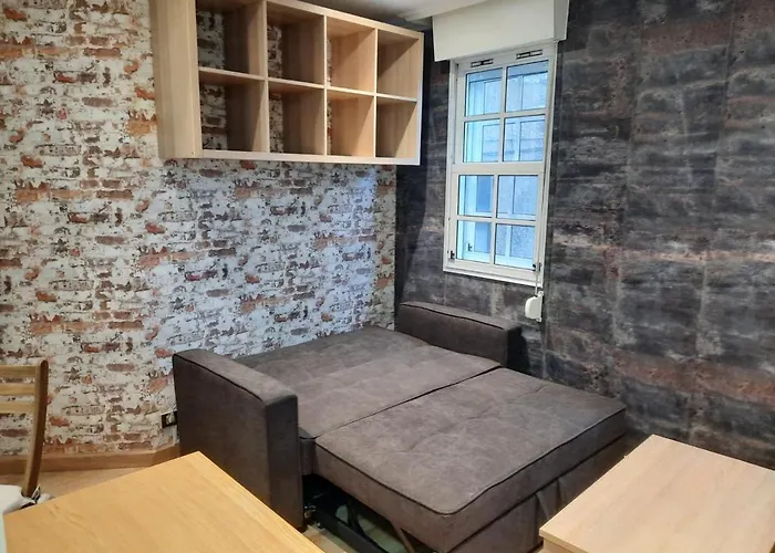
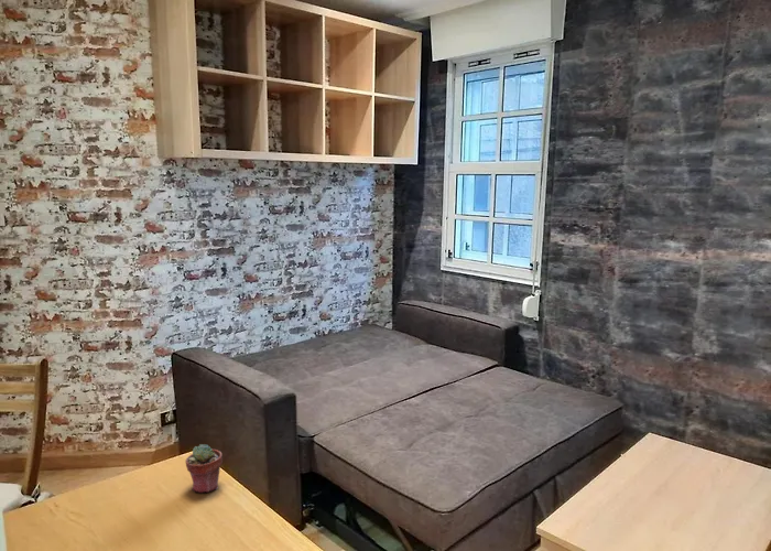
+ potted succulent [184,443,224,494]
